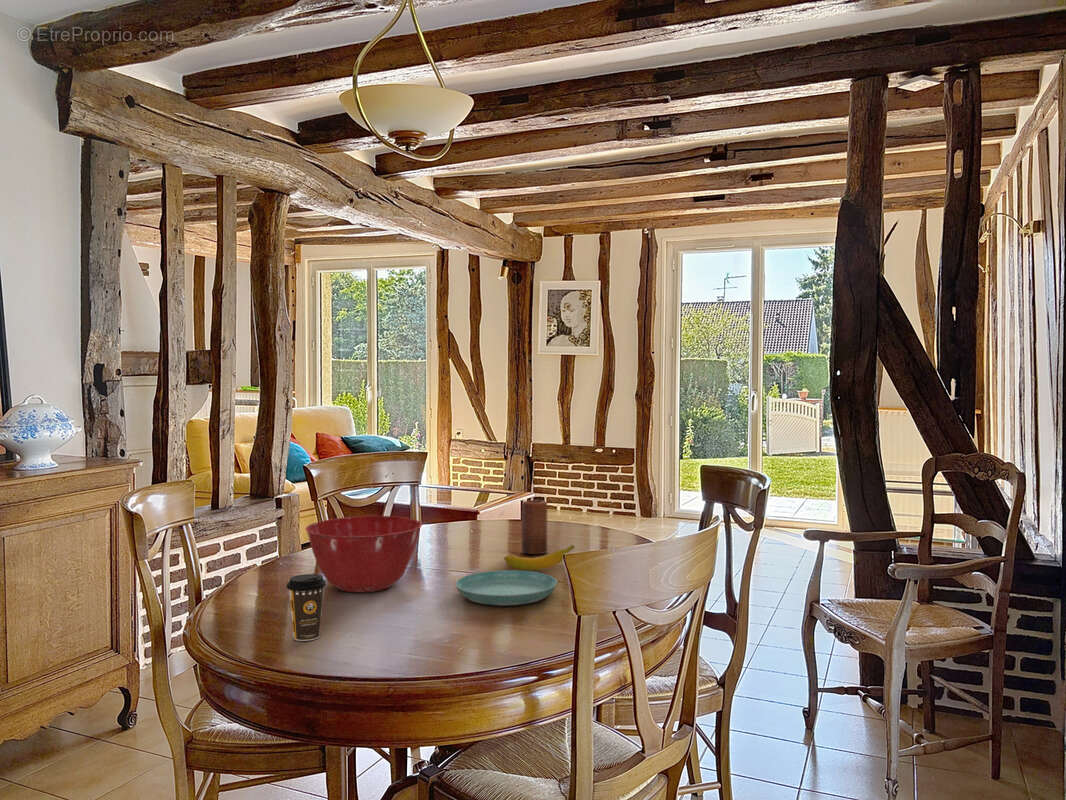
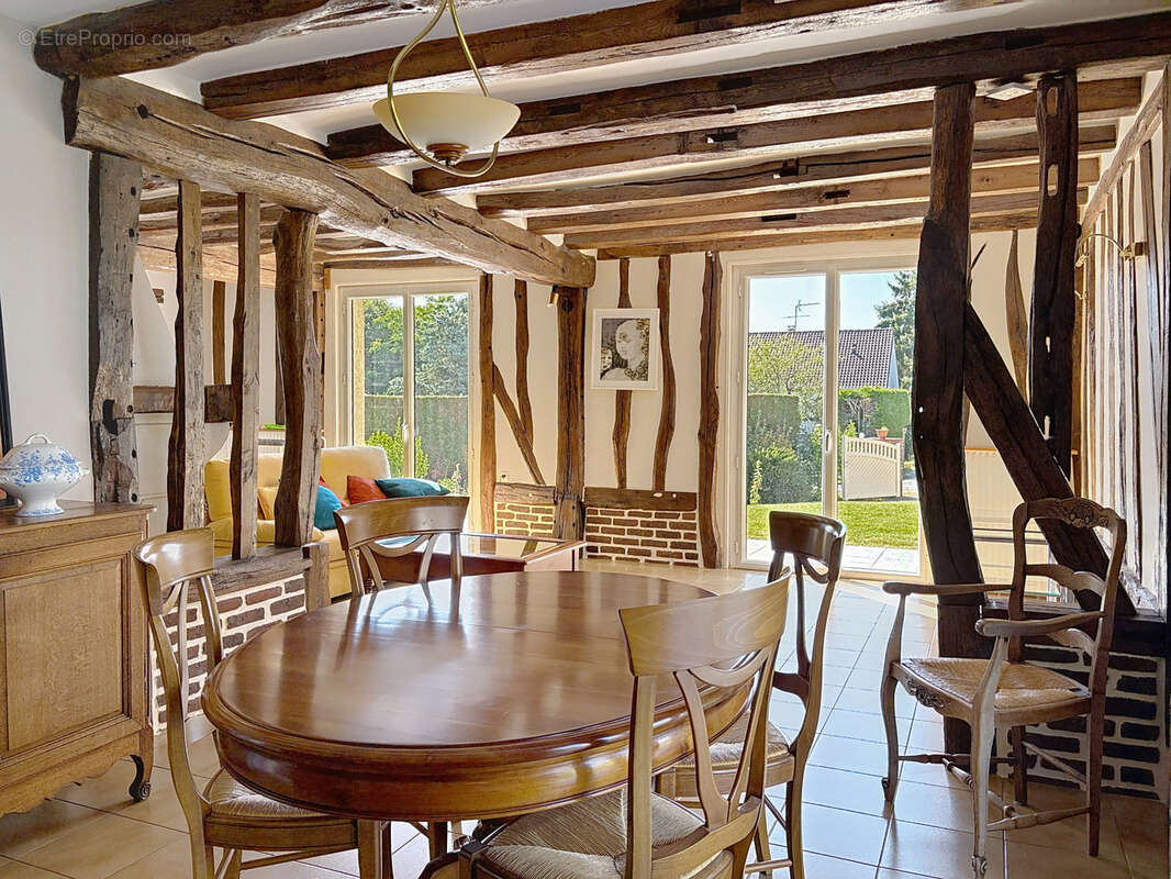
- mixing bowl [304,515,423,593]
- banana [503,544,576,571]
- candle [521,499,548,555]
- coffee cup [285,573,327,642]
- saucer [455,569,558,606]
